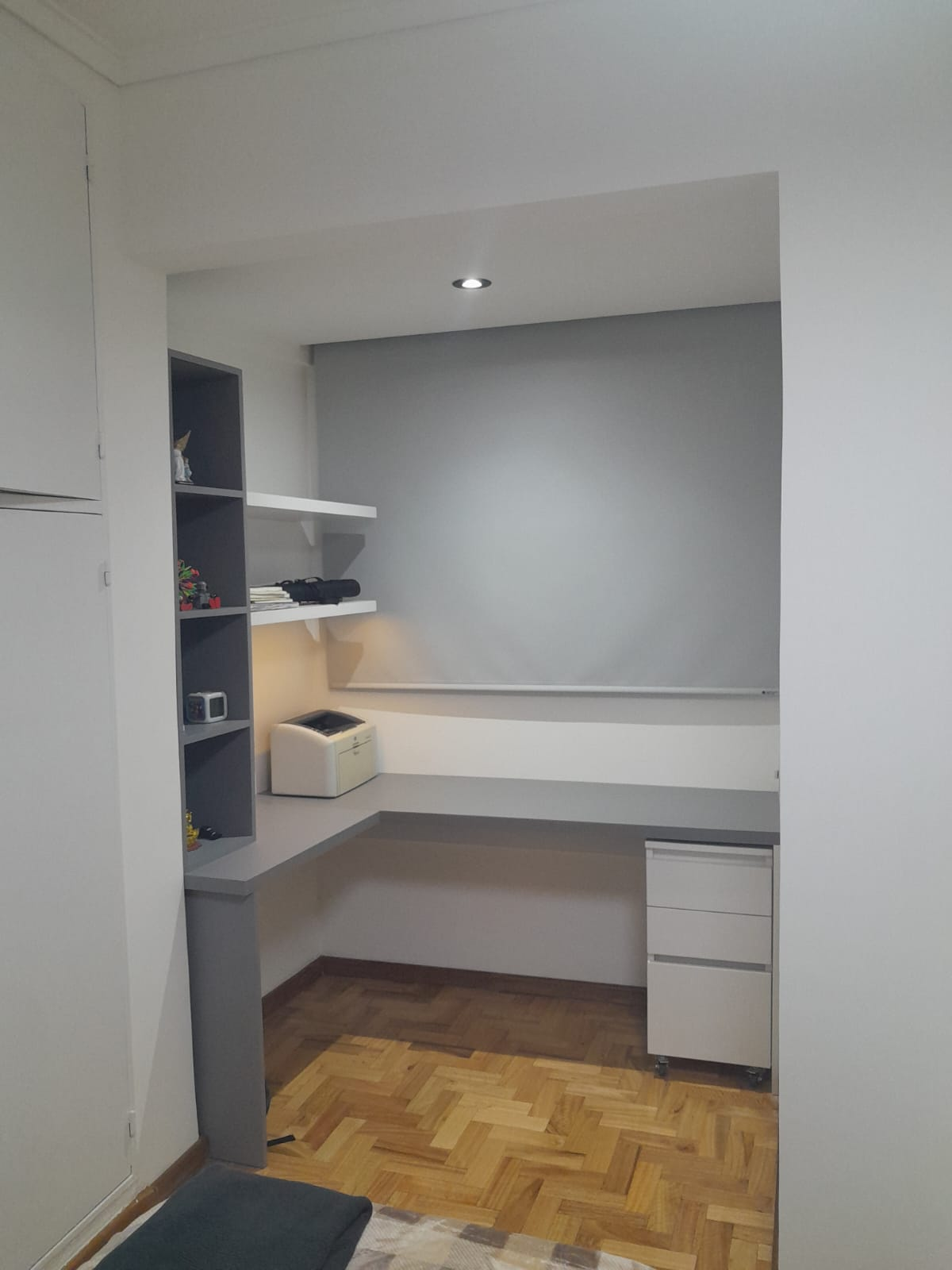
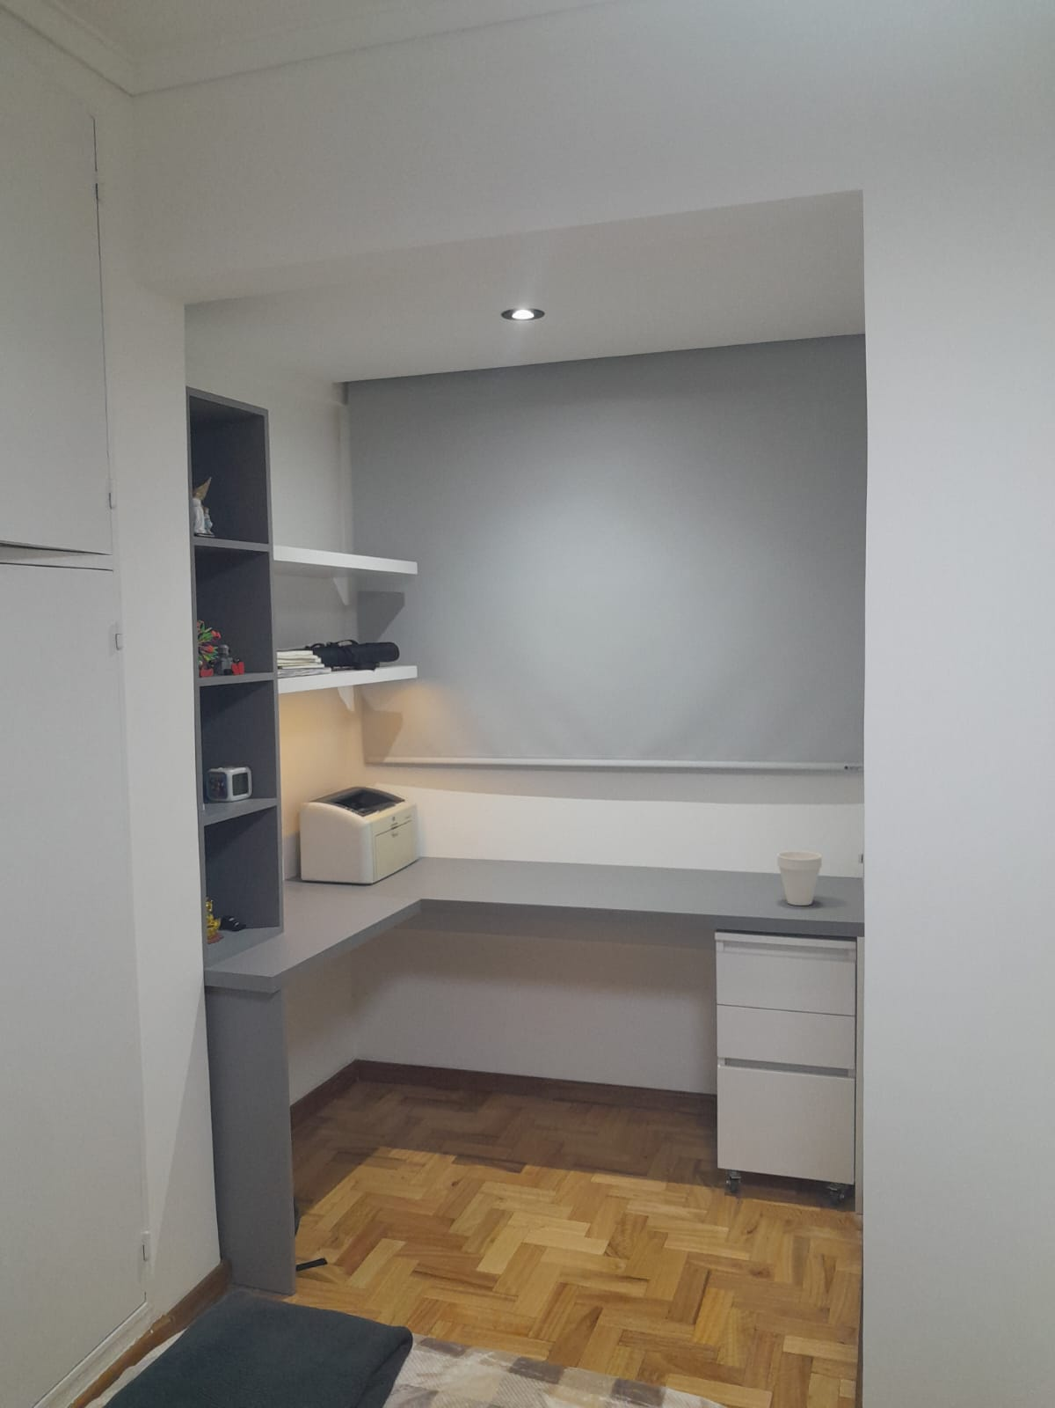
+ cup [777,850,823,907]
